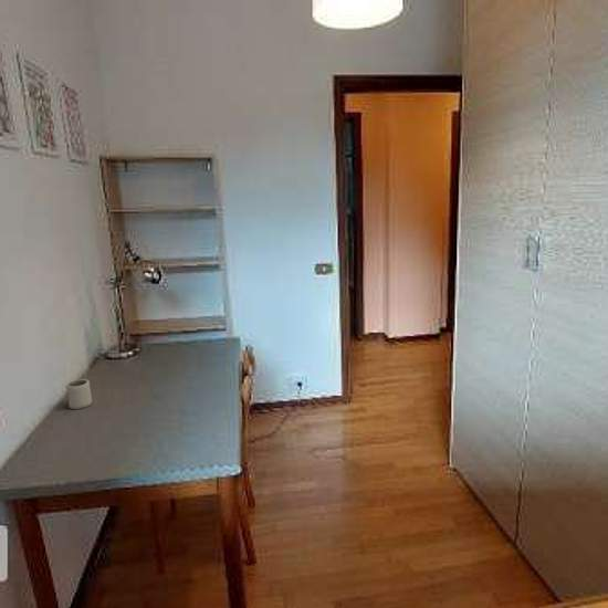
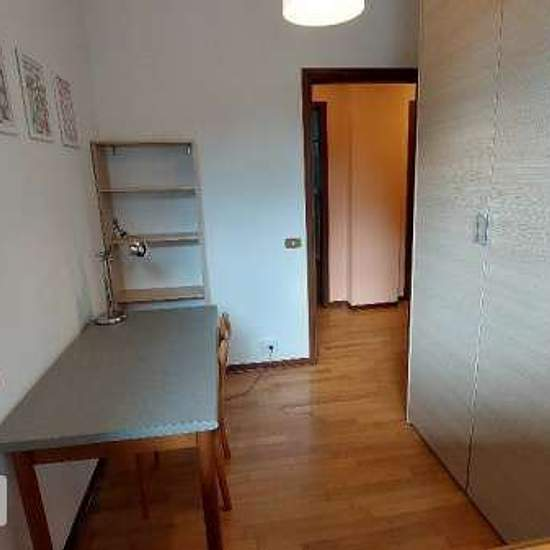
- cup [65,378,93,410]
